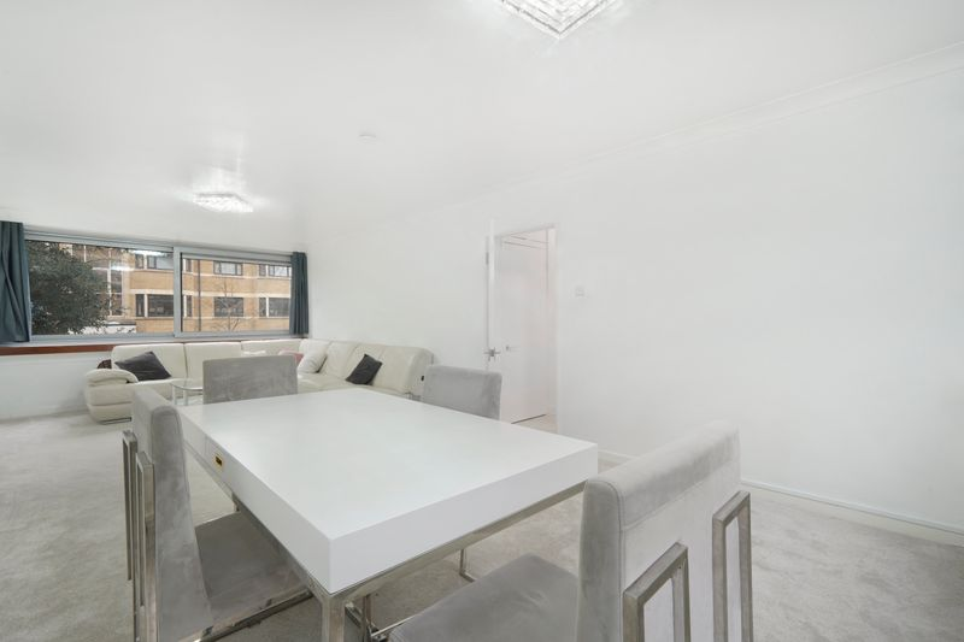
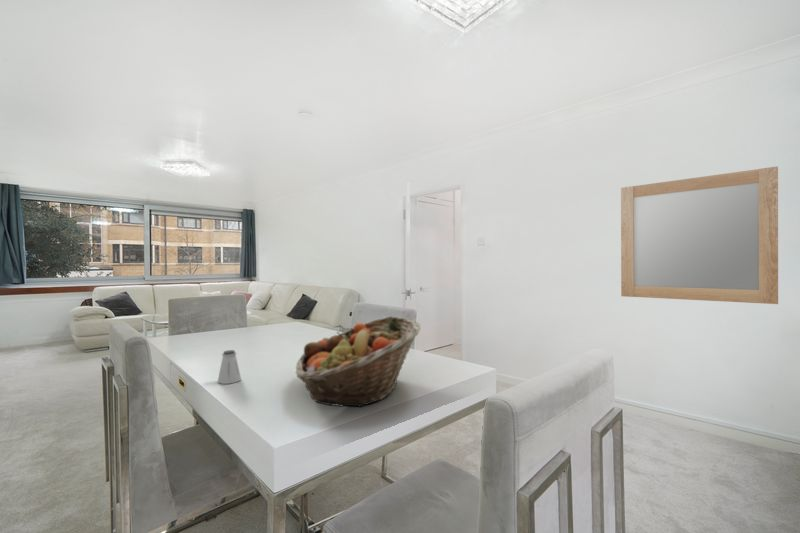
+ saltshaker [217,349,242,385]
+ home mirror [620,165,779,305]
+ fruit basket [295,315,421,408]
